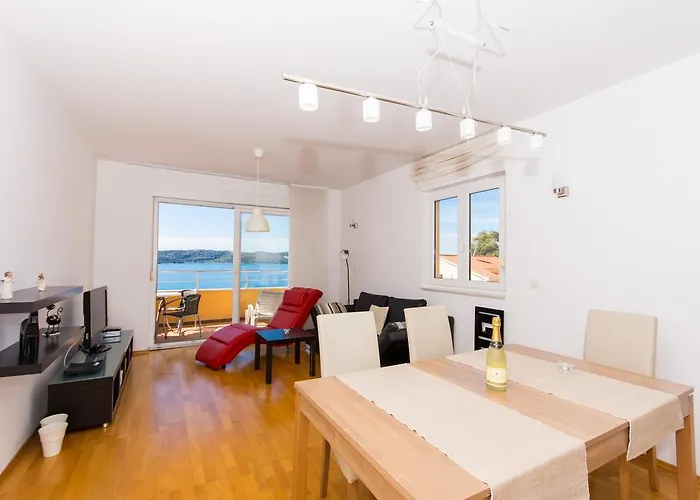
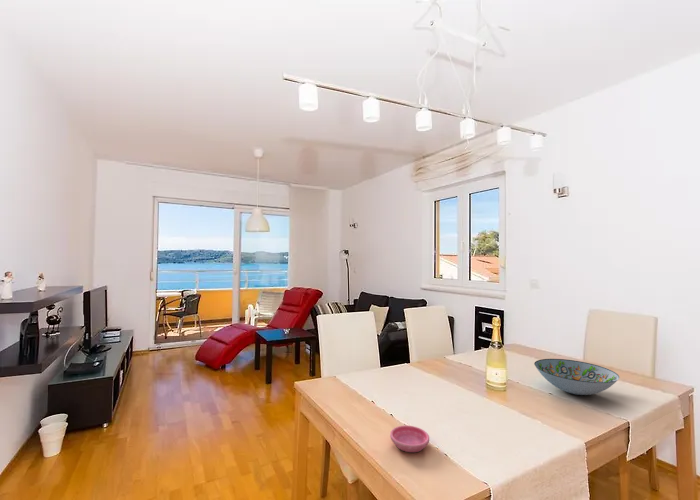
+ saucer [389,424,430,453]
+ decorative bowl [533,358,620,396]
